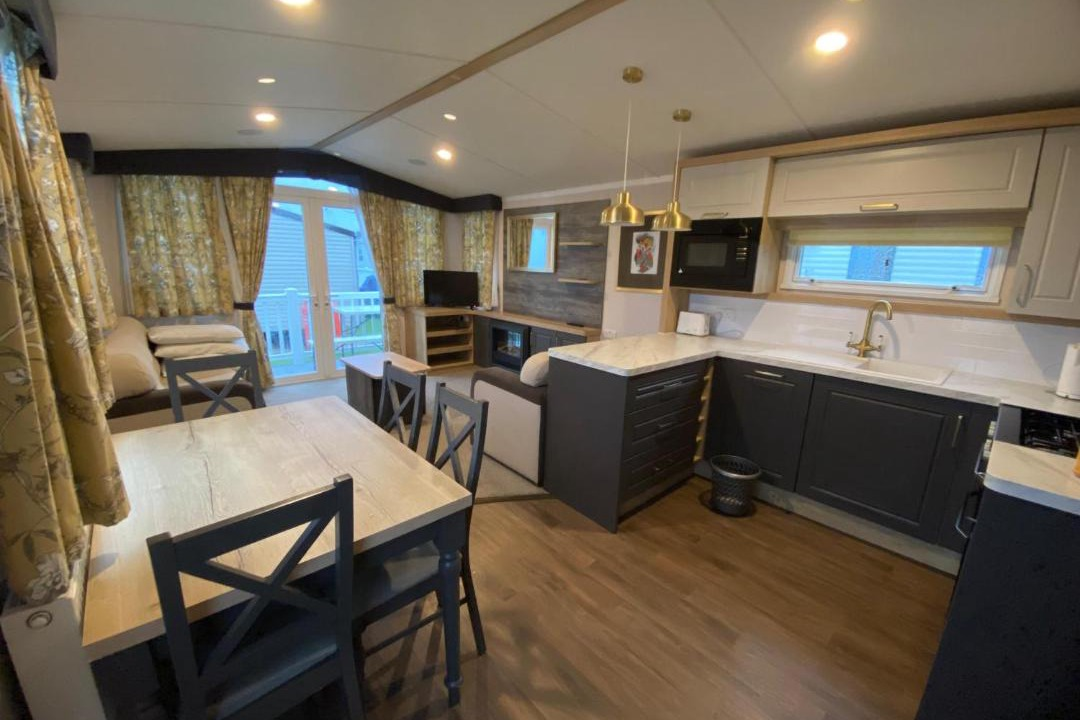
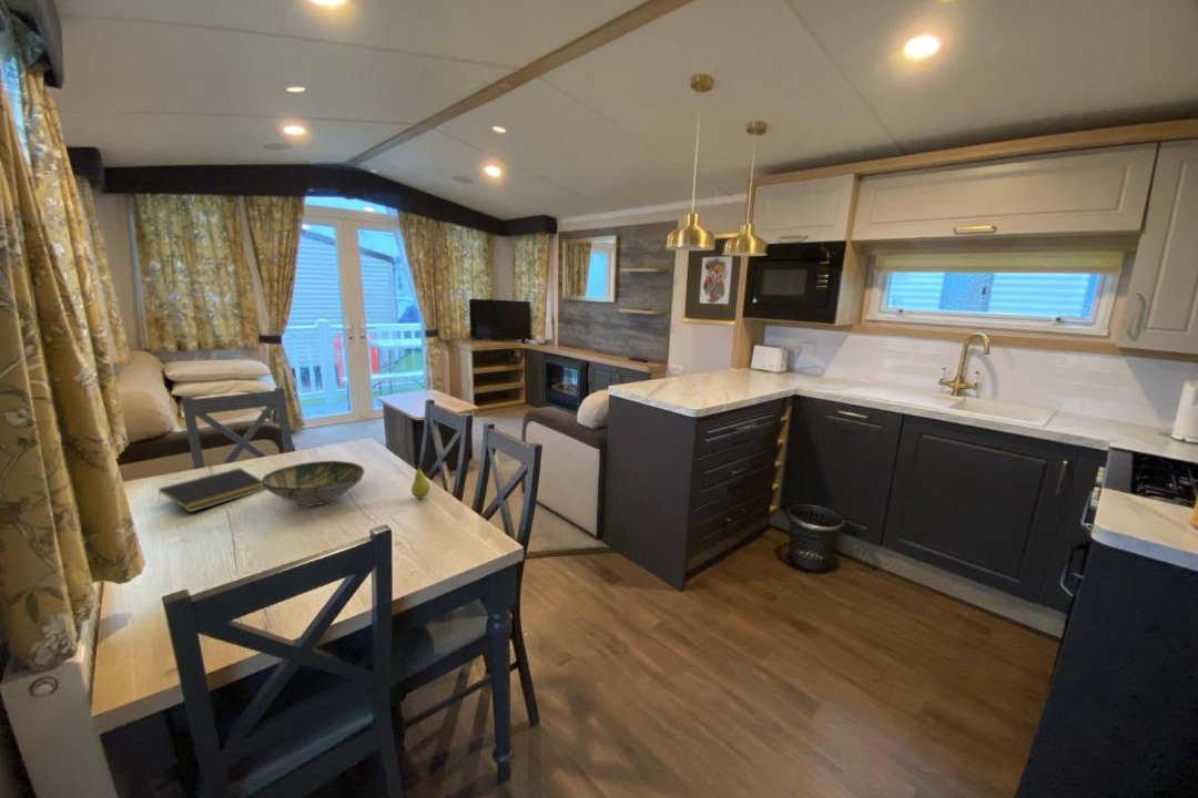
+ bowl [261,460,365,508]
+ fruit [410,464,432,500]
+ notepad [158,467,266,513]
